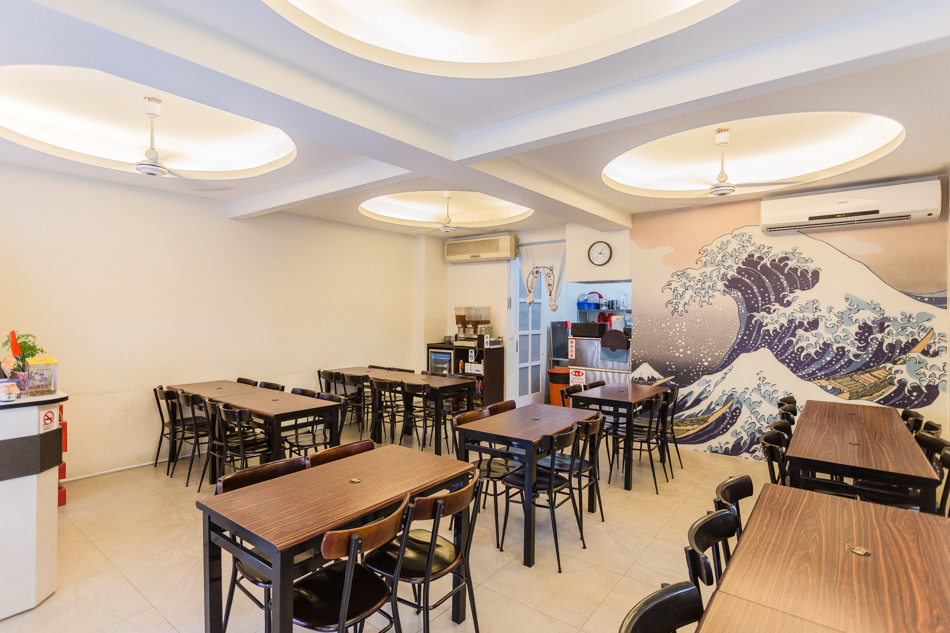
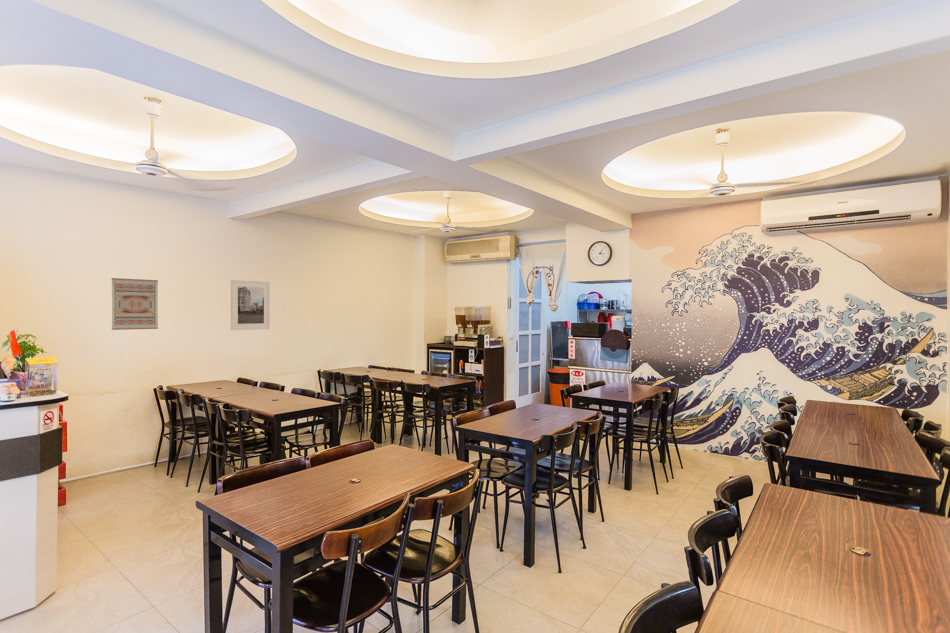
+ wall art [111,277,159,331]
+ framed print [230,279,271,331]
